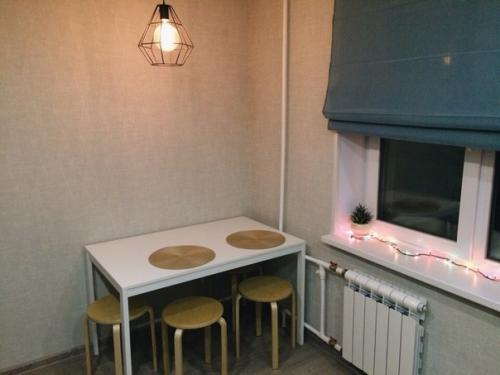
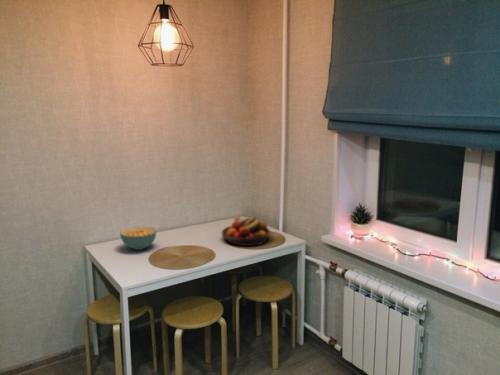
+ fruit bowl [221,214,271,247]
+ cereal bowl [119,226,158,251]
